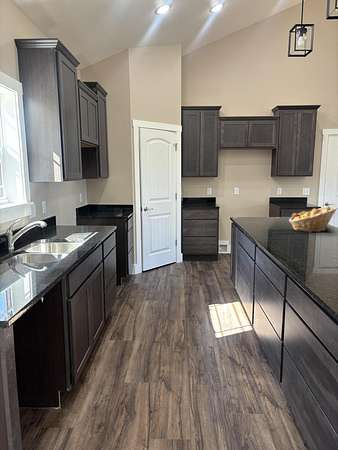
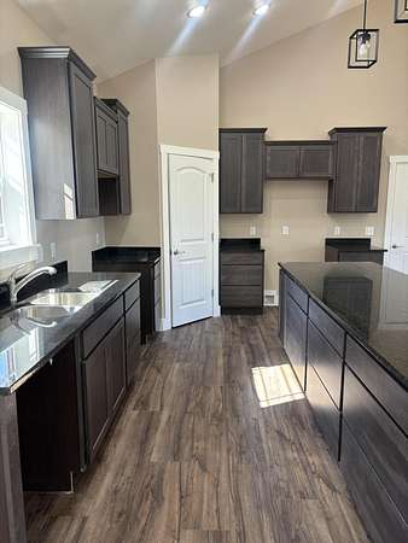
- fruit basket [288,206,338,233]
